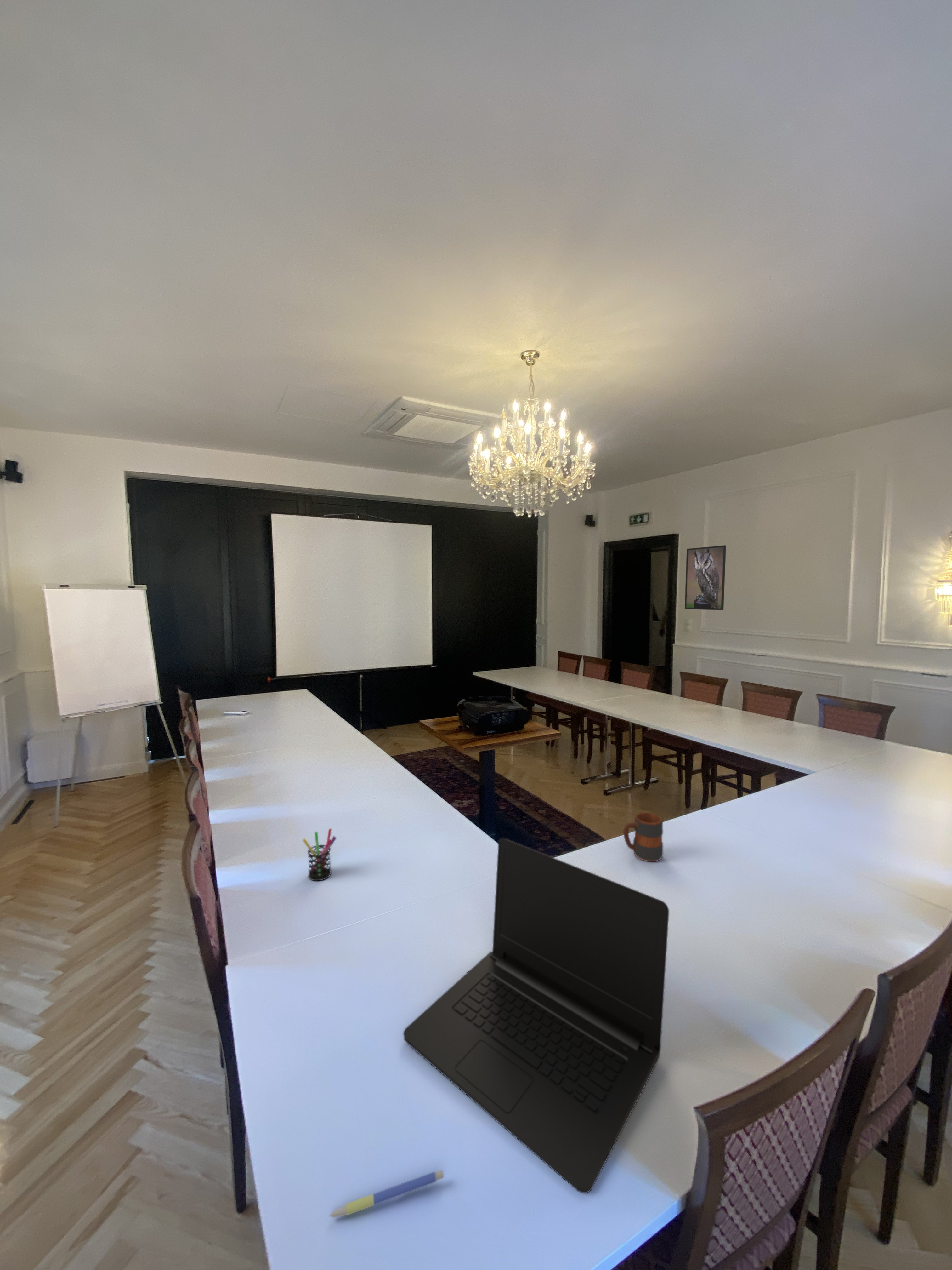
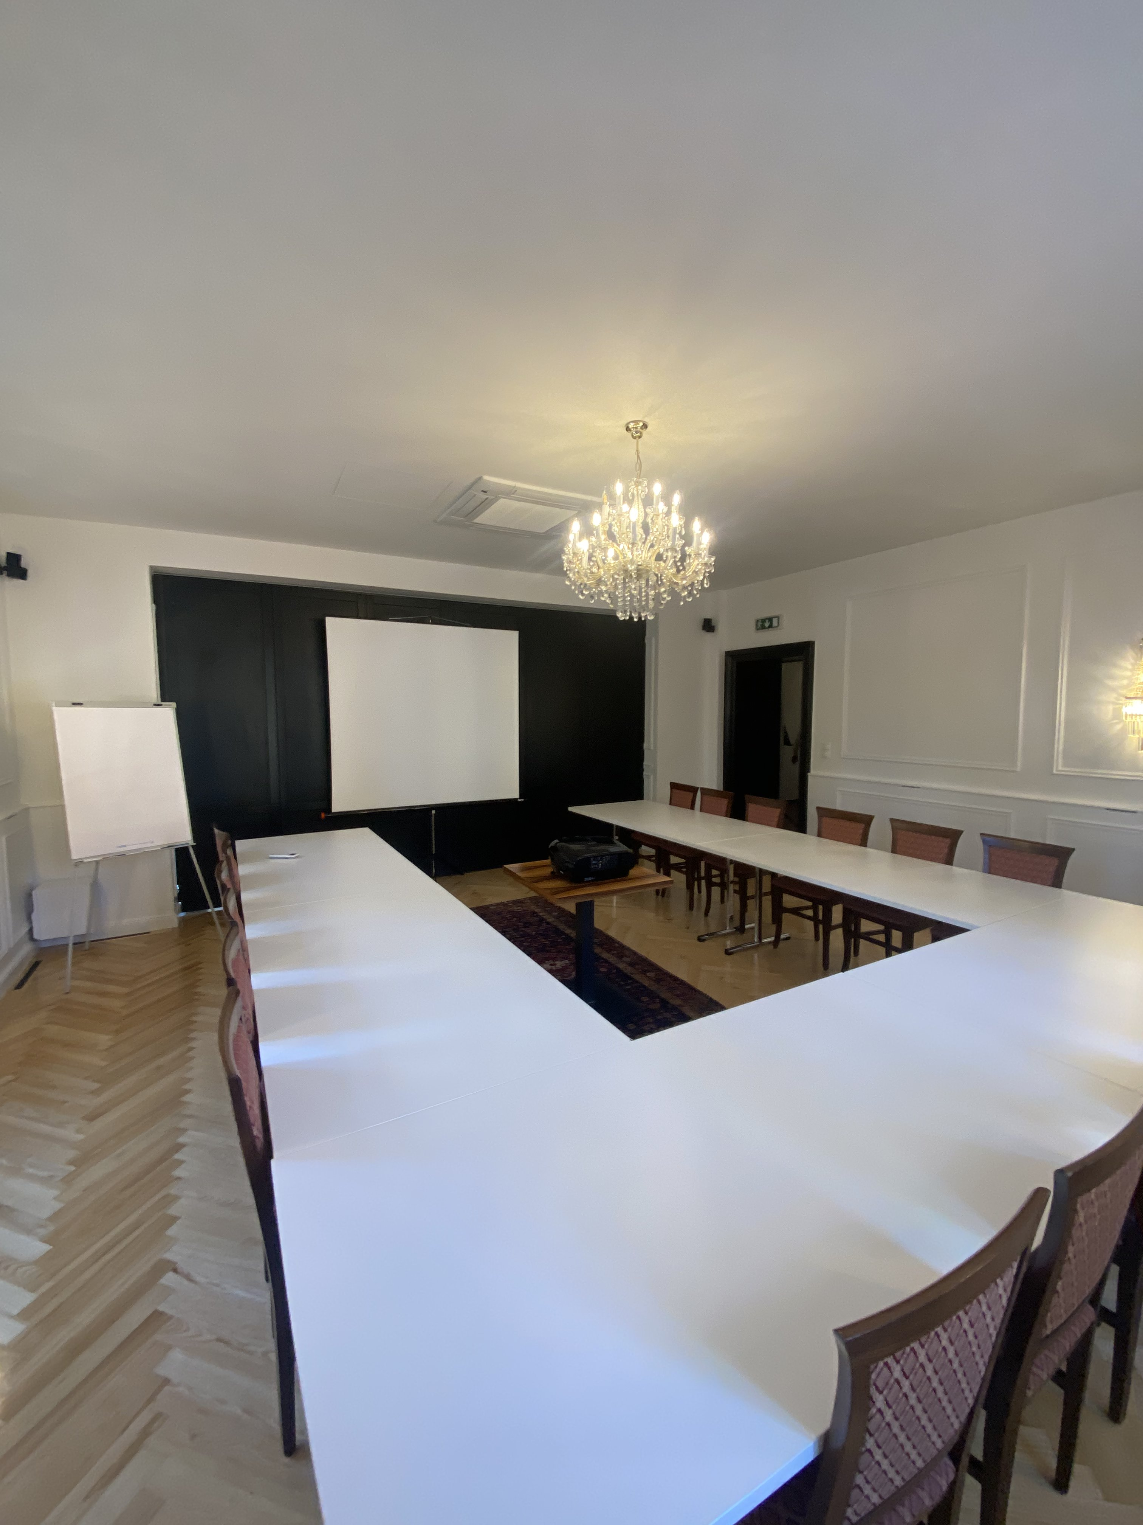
- laptop [403,838,669,1193]
- pen [329,1170,444,1218]
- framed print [684,545,727,610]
- pen holder [302,828,337,881]
- mug [623,812,664,862]
